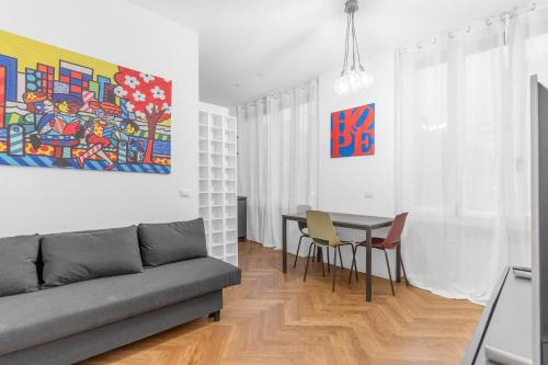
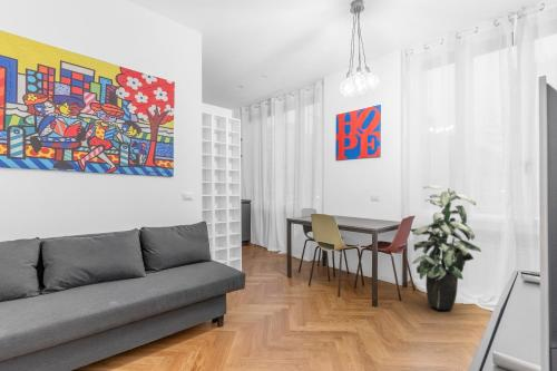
+ indoor plant [408,184,482,311]
